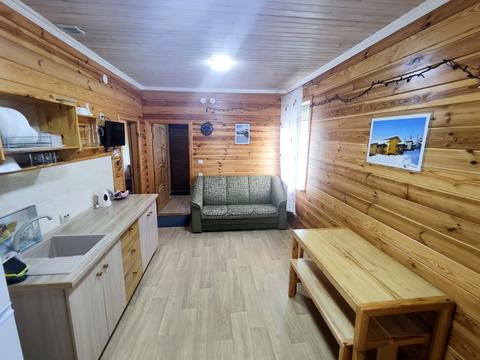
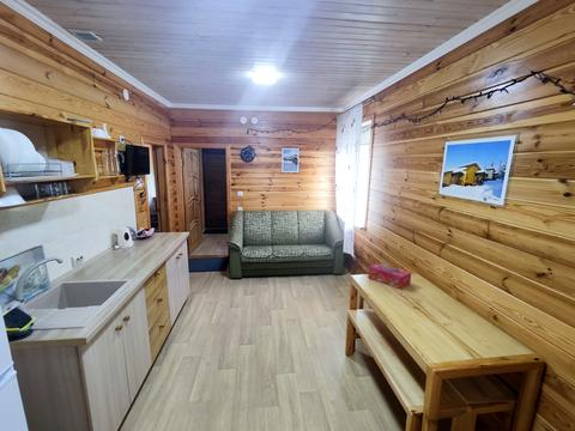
+ tissue box [367,261,412,291]
